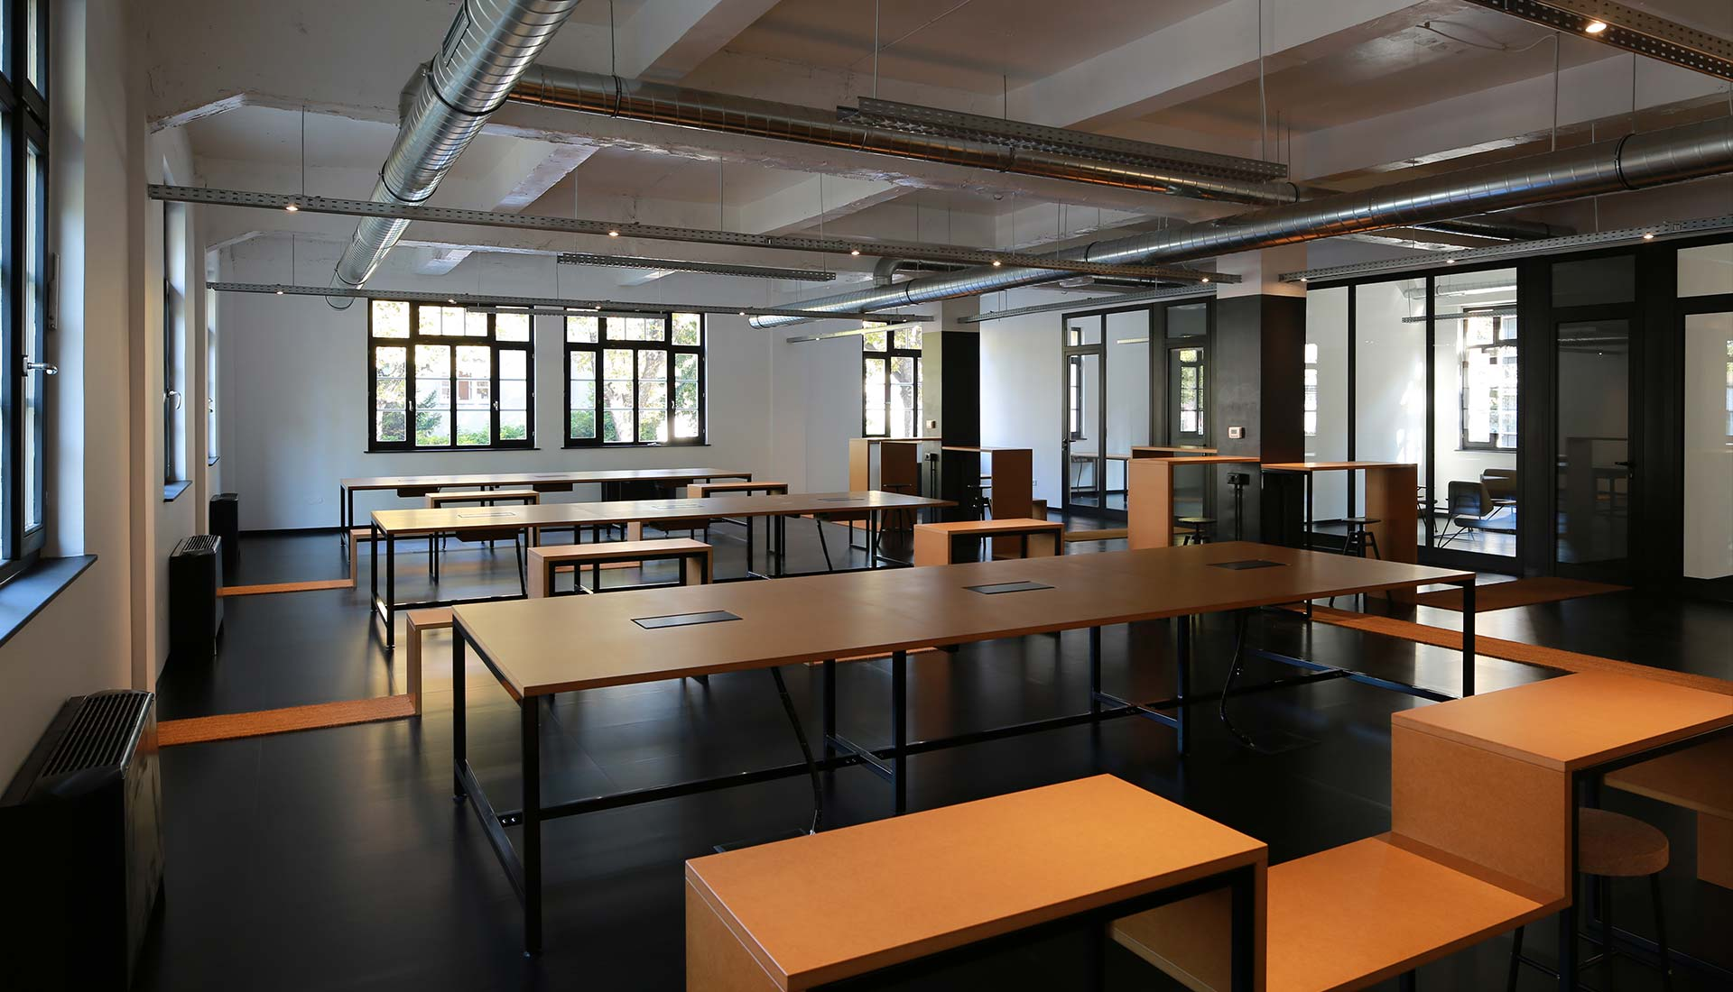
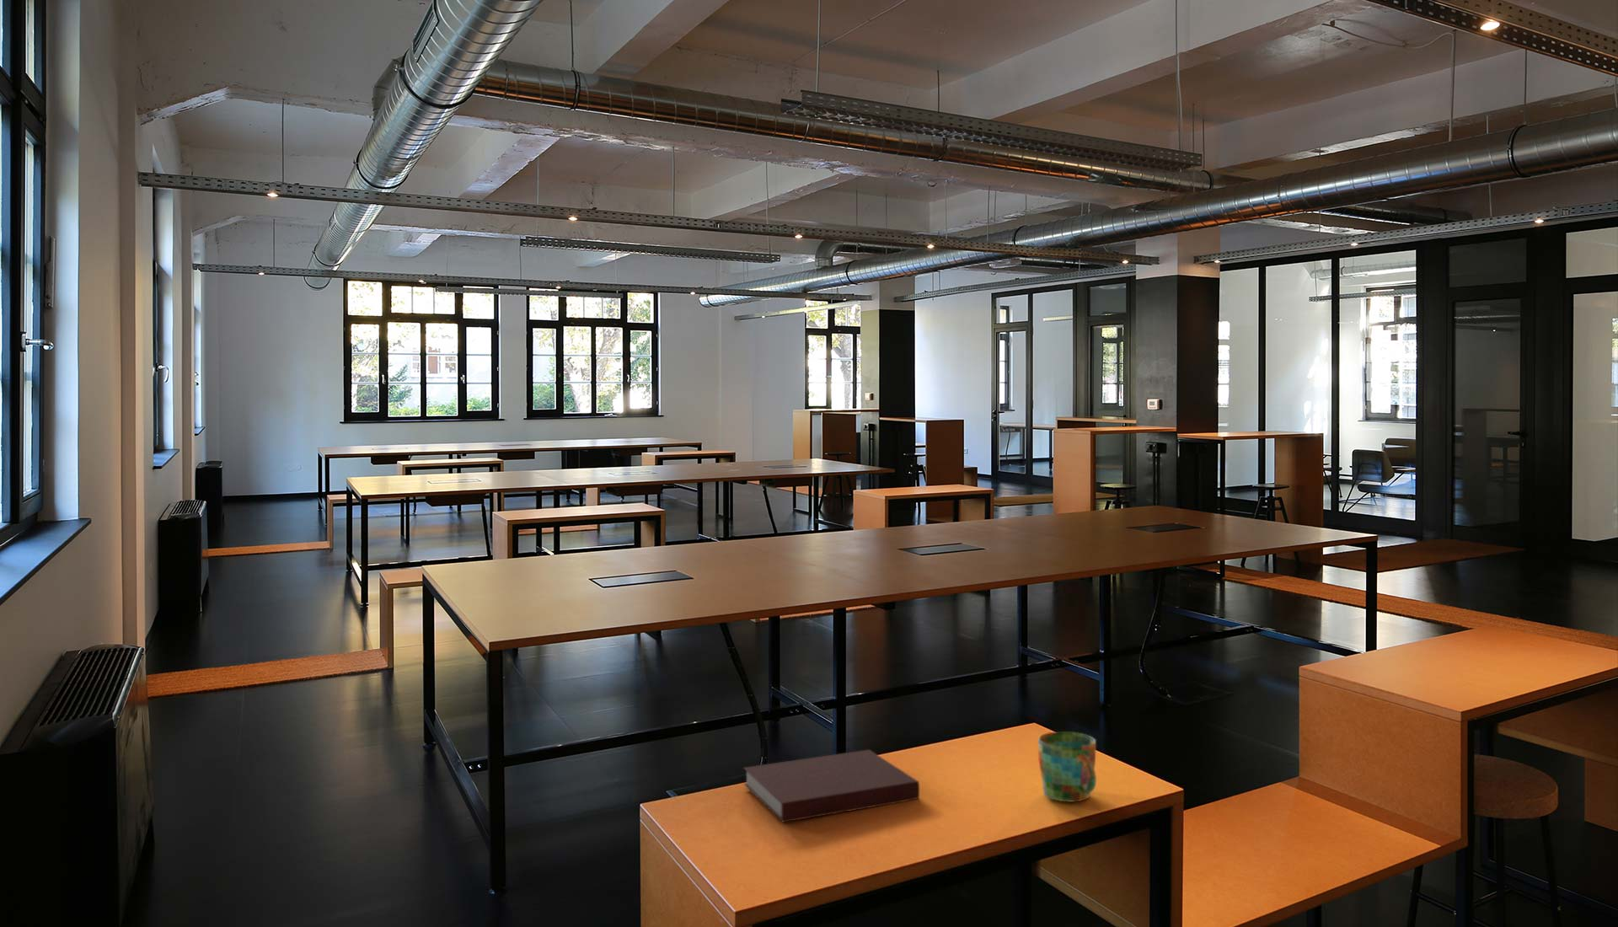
+ notebook [742,749,920,824]
+ mug [1038,730,1097,803]
